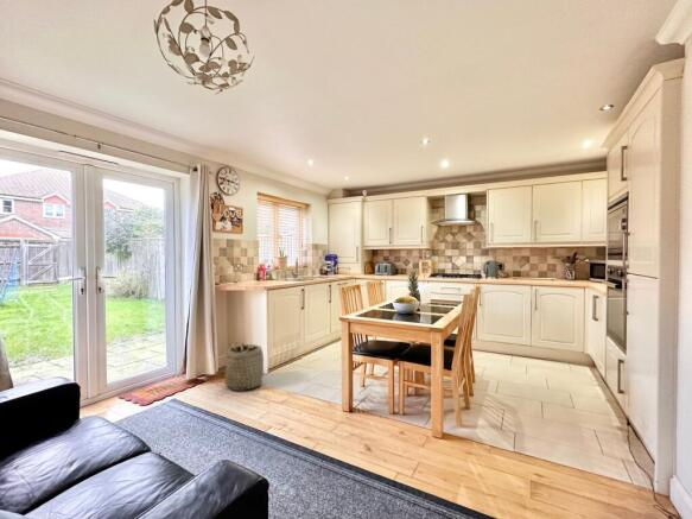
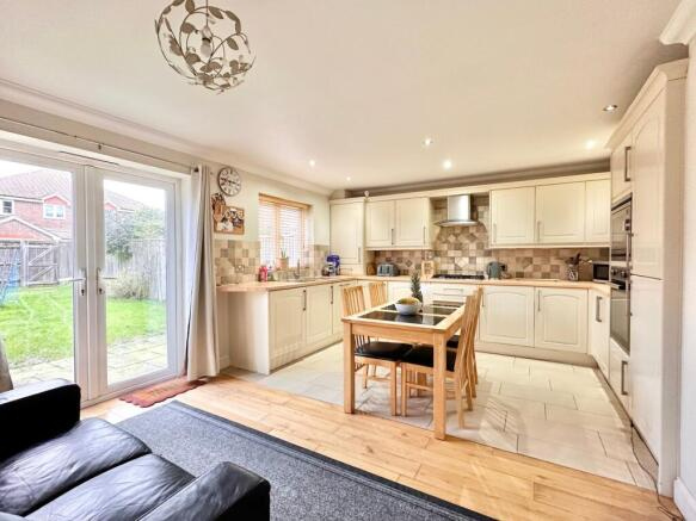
- basket [223,340,265,392]
